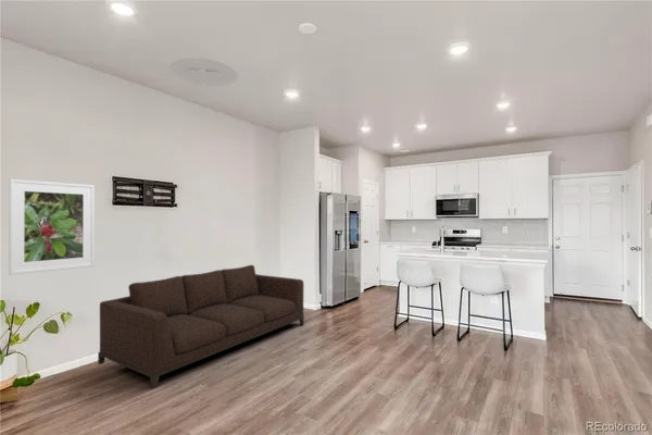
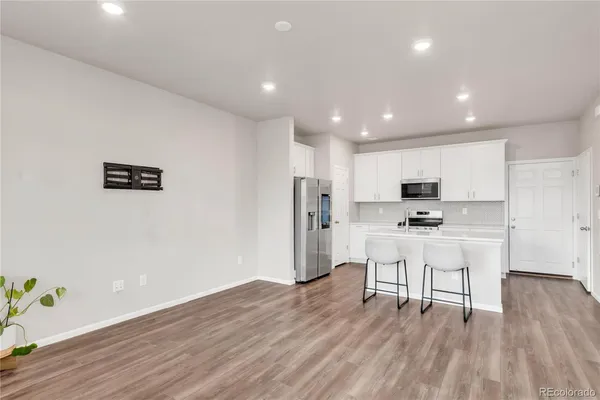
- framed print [8,178,96,276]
- sofa [97,264,305,390]
- ceiling light [167,57,240,87]
